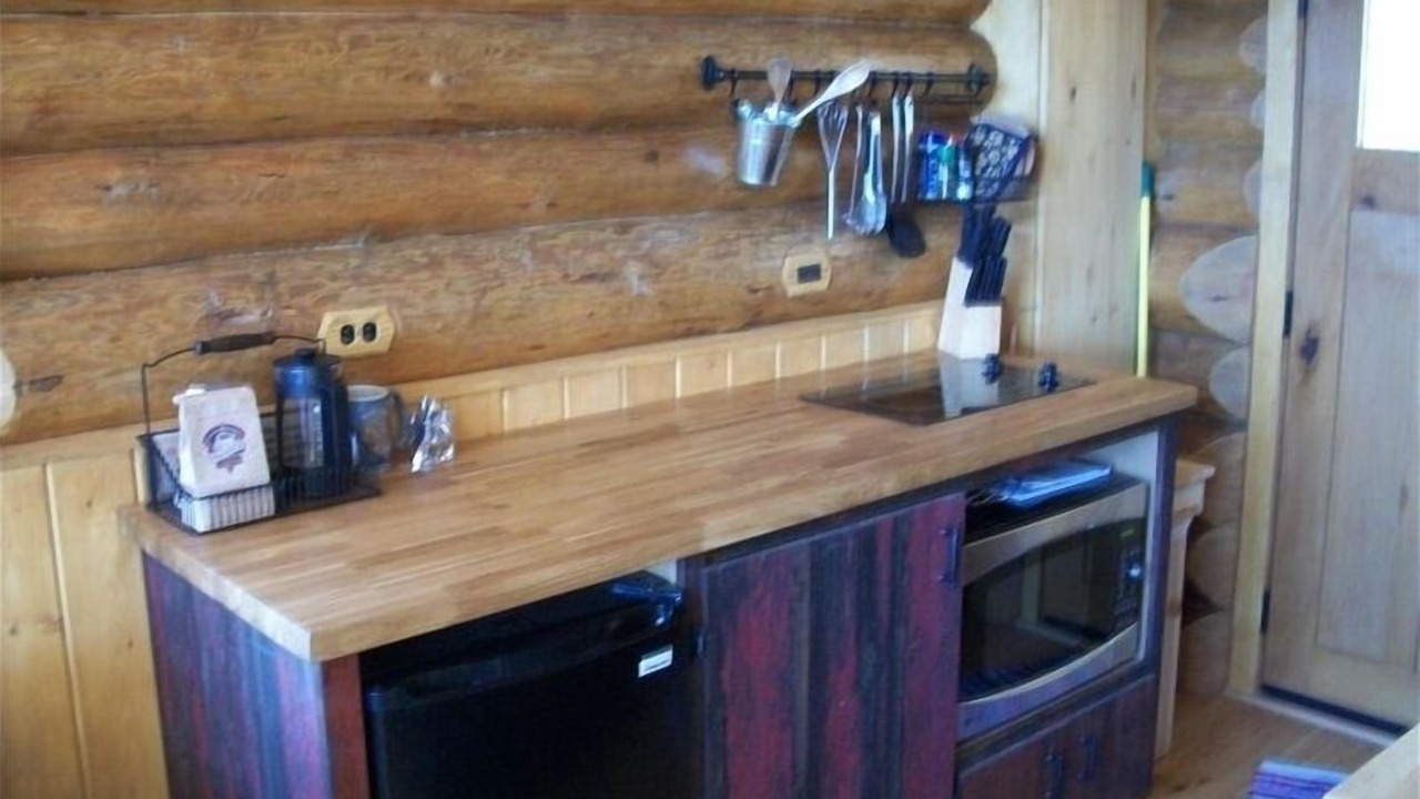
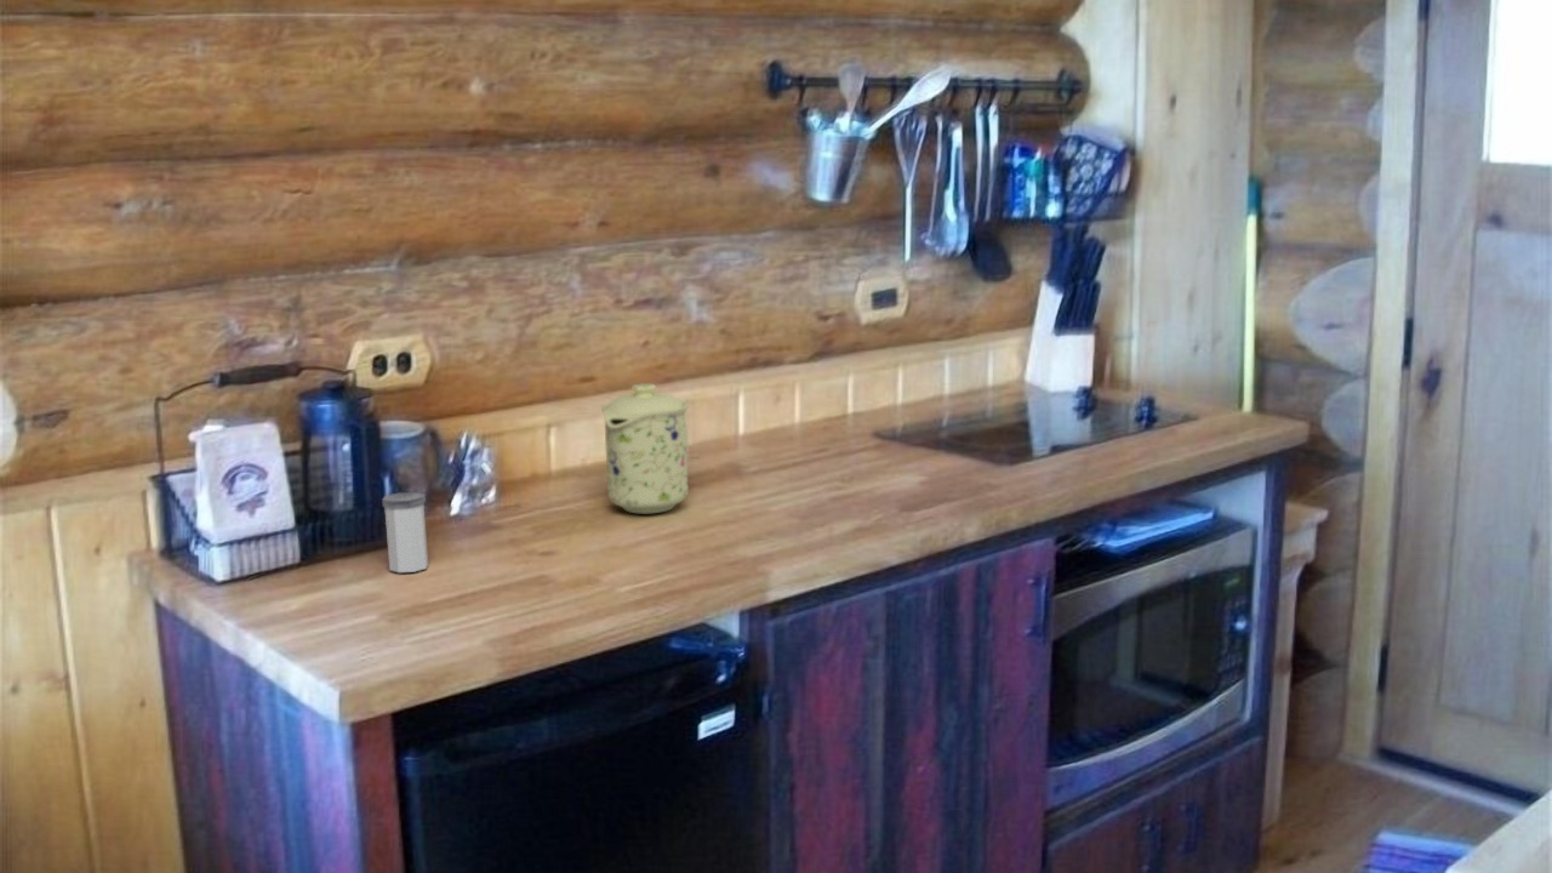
+ salt shaker [381,491,429,574]
+ mug [600,382,690,514]
